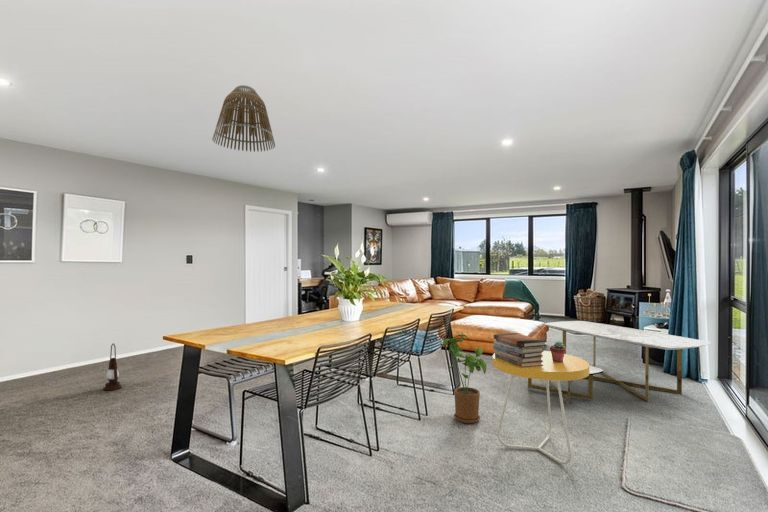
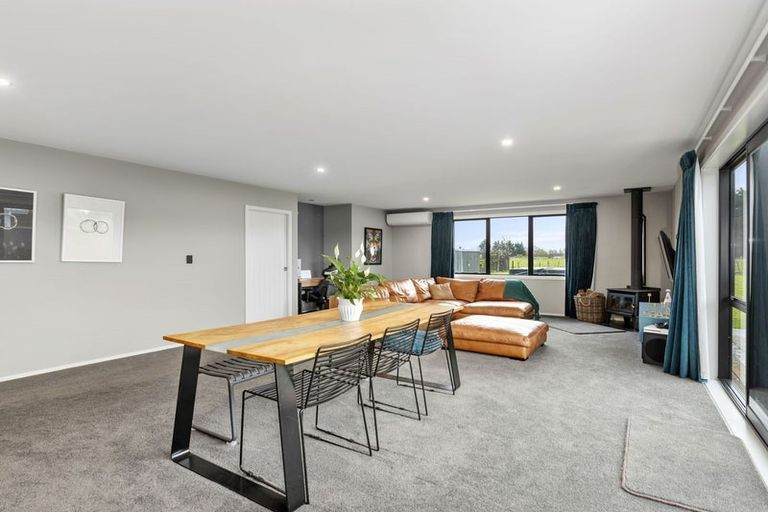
- potted succulent [549,340,567,362]
- side table [491,350,591,465]
- coffee table [527,320,712,405]
- lamp shade [211,84,276,153]
- lantern [103,342,122,392]
- house plant [439,333,488,424]
- book stack [492,332,548,367]
